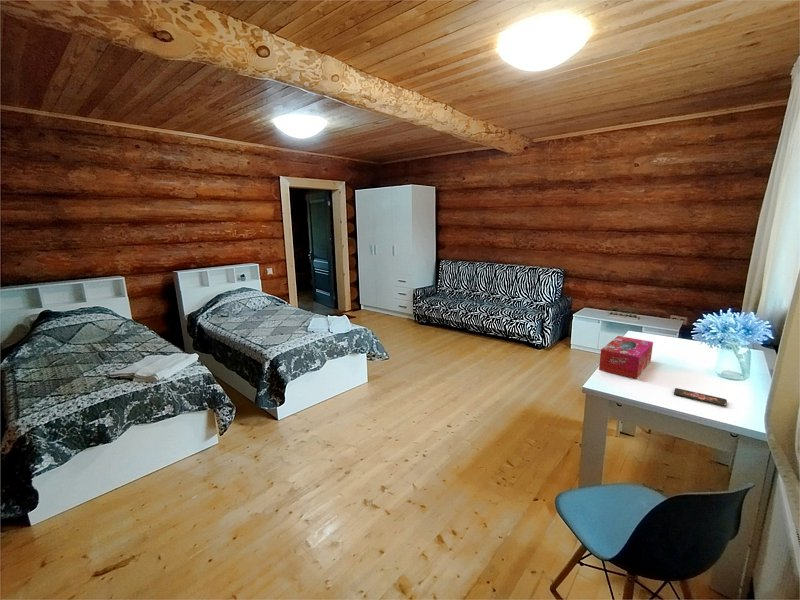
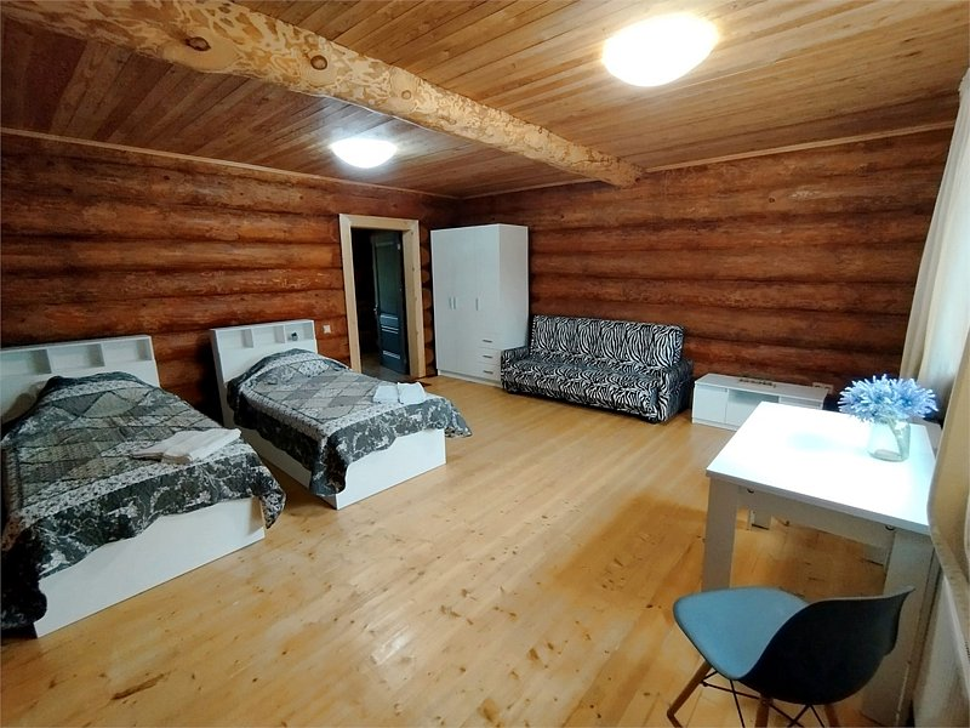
- smartphone [673,387,728,408]
- tissue box [598,335,654,380]
